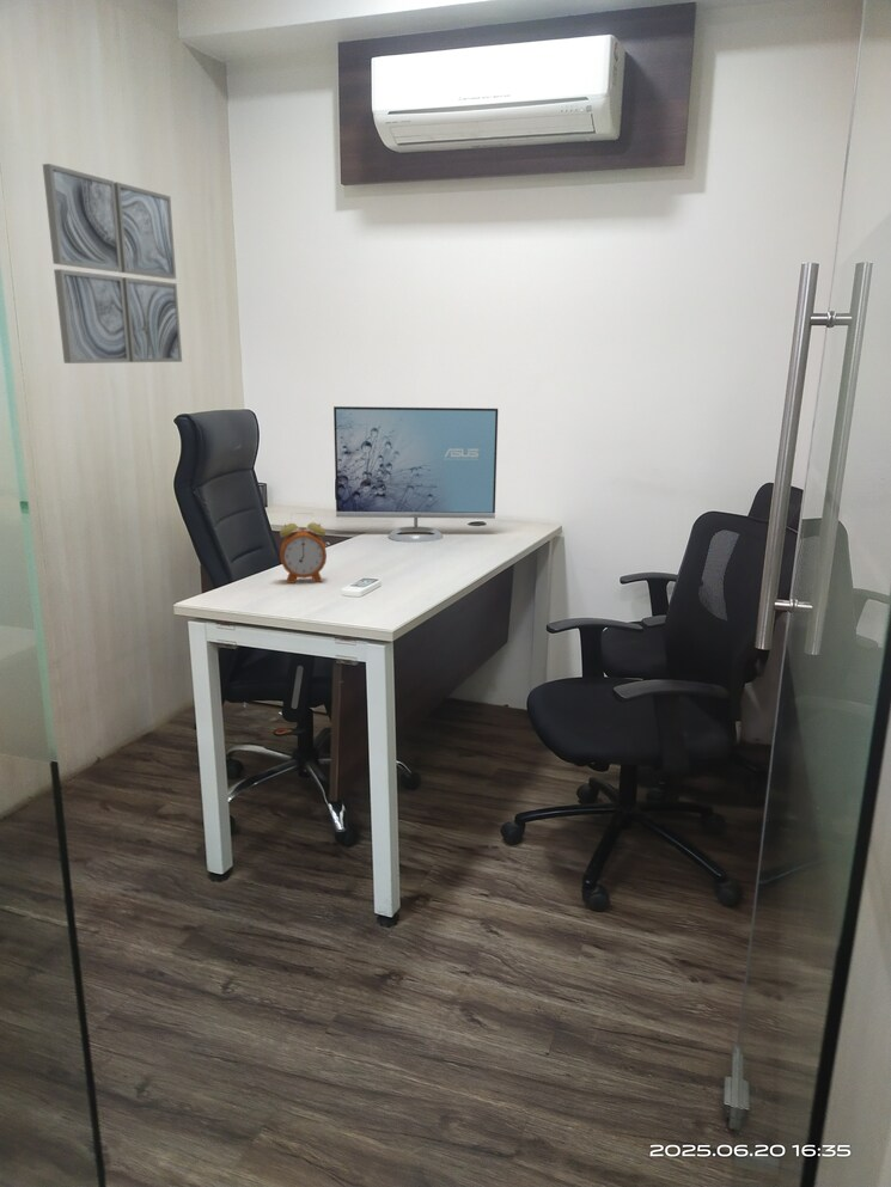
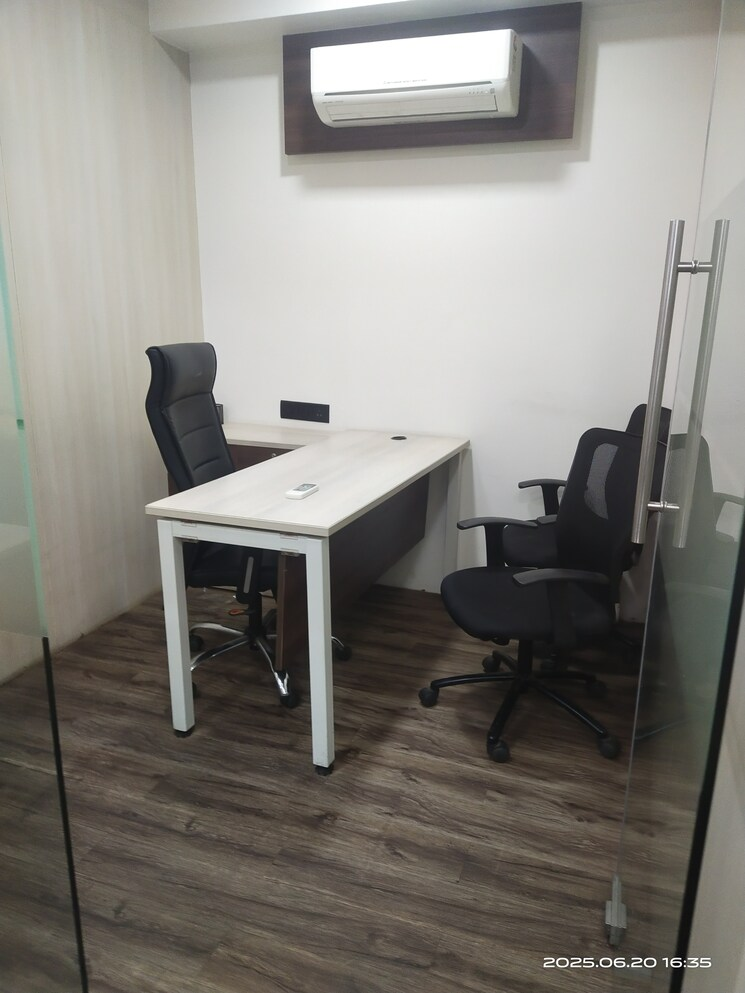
- wall art [42,163,183,365]
- monitor [332,405,499,544]
- alarm clock [279,512,328,585]
